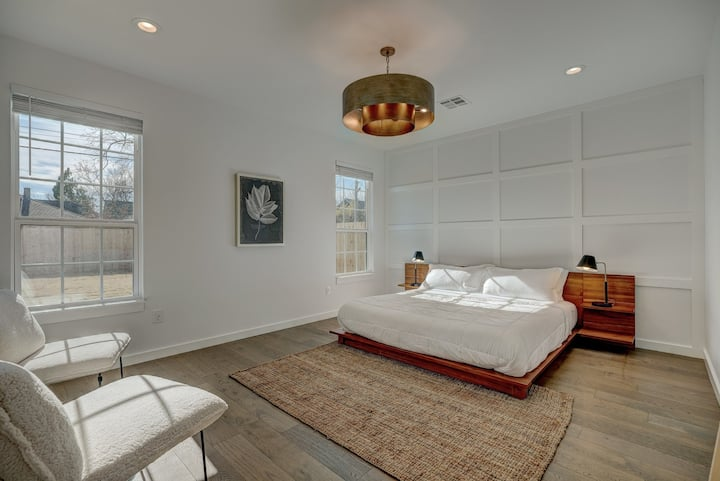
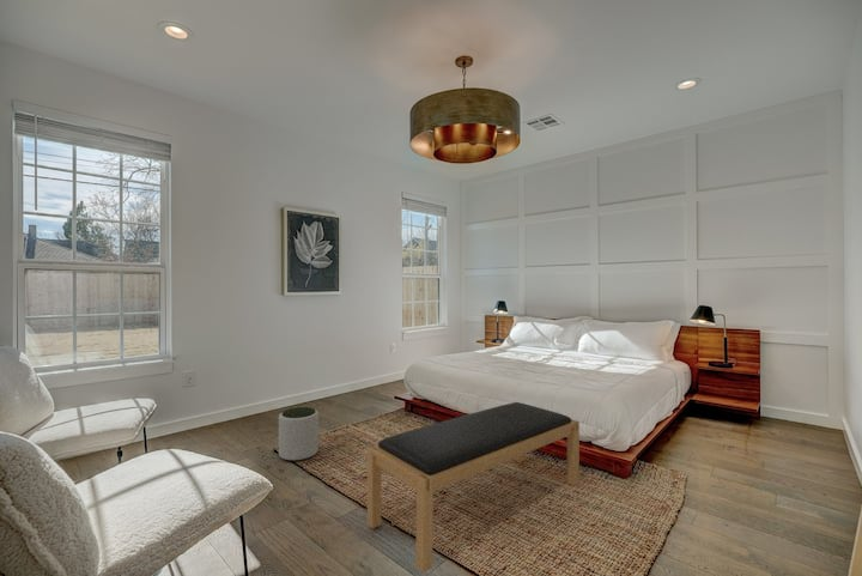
+ plant pot [278,406,320,462]
+ bench [366,401,581,574]
